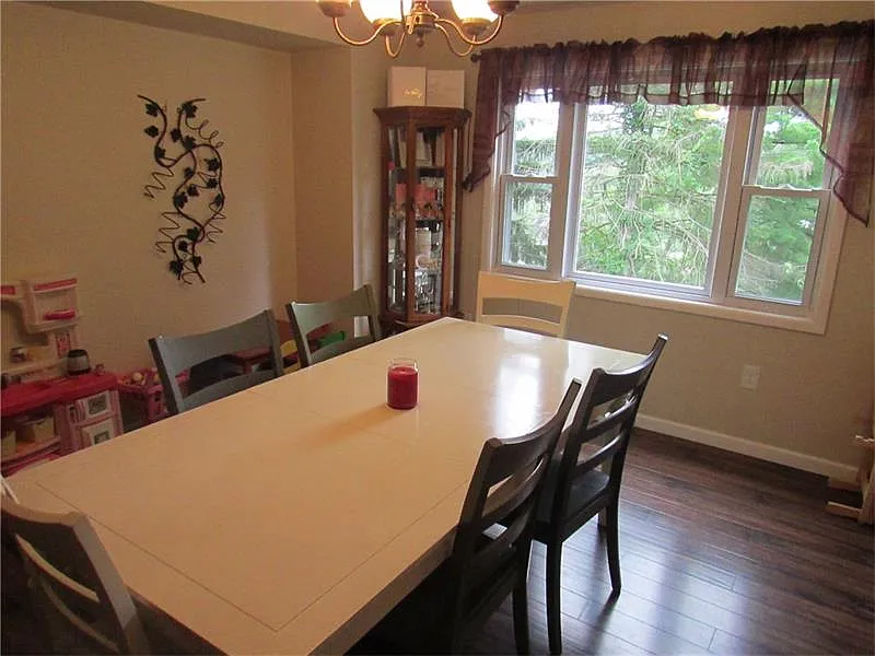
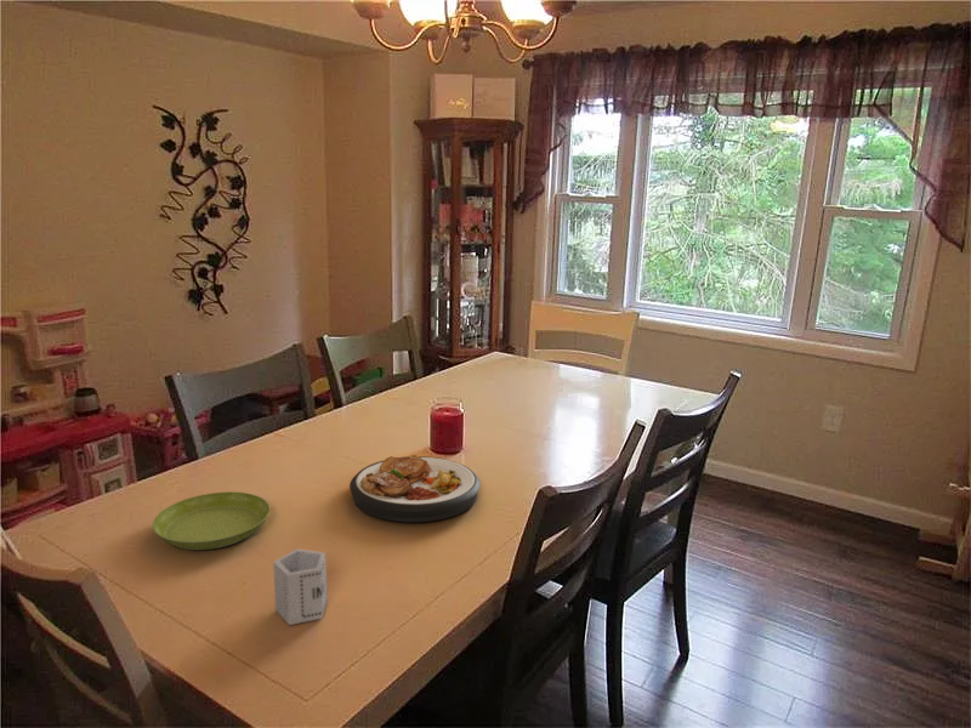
+ saucer [152,490,272,551]
+ plate [348,454,482,523]
+ cup [272,547,328,626]
